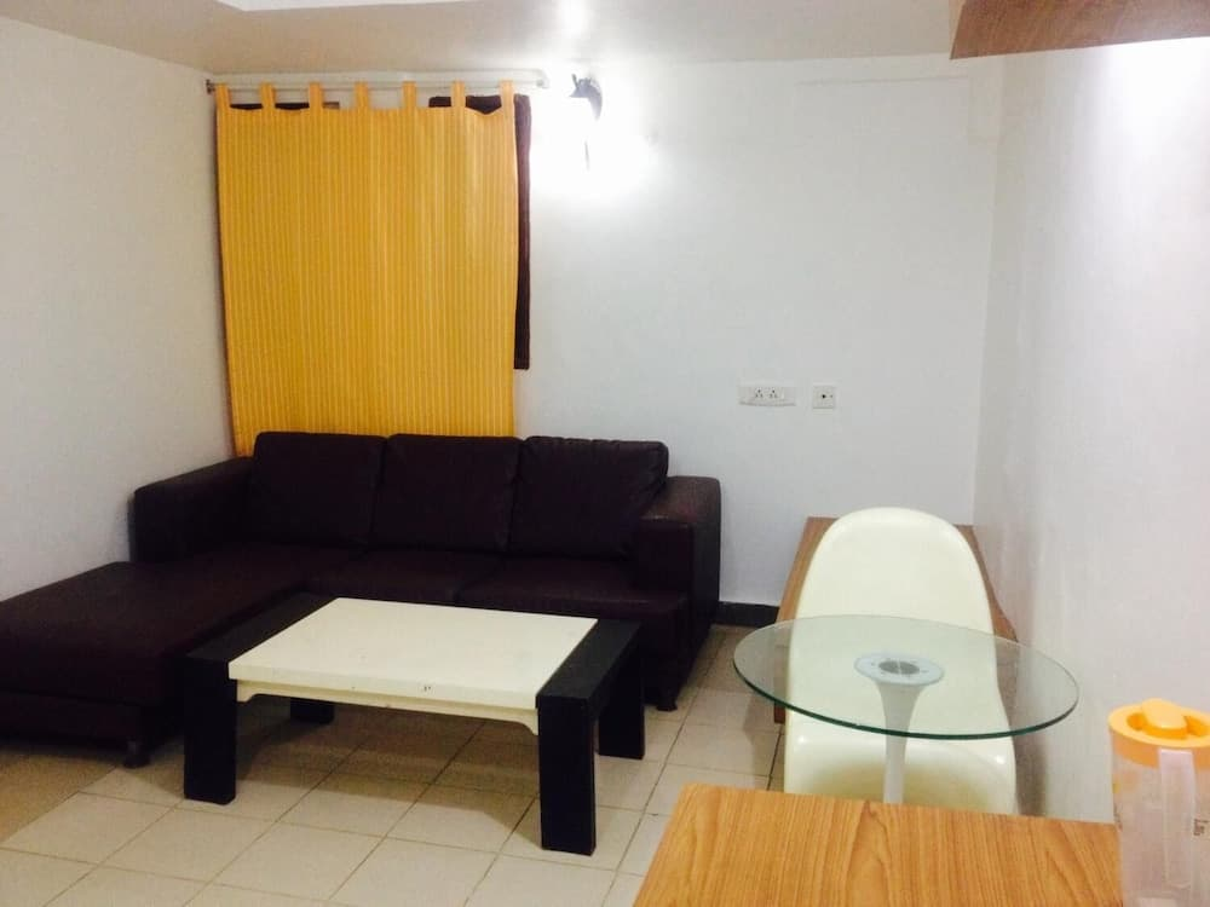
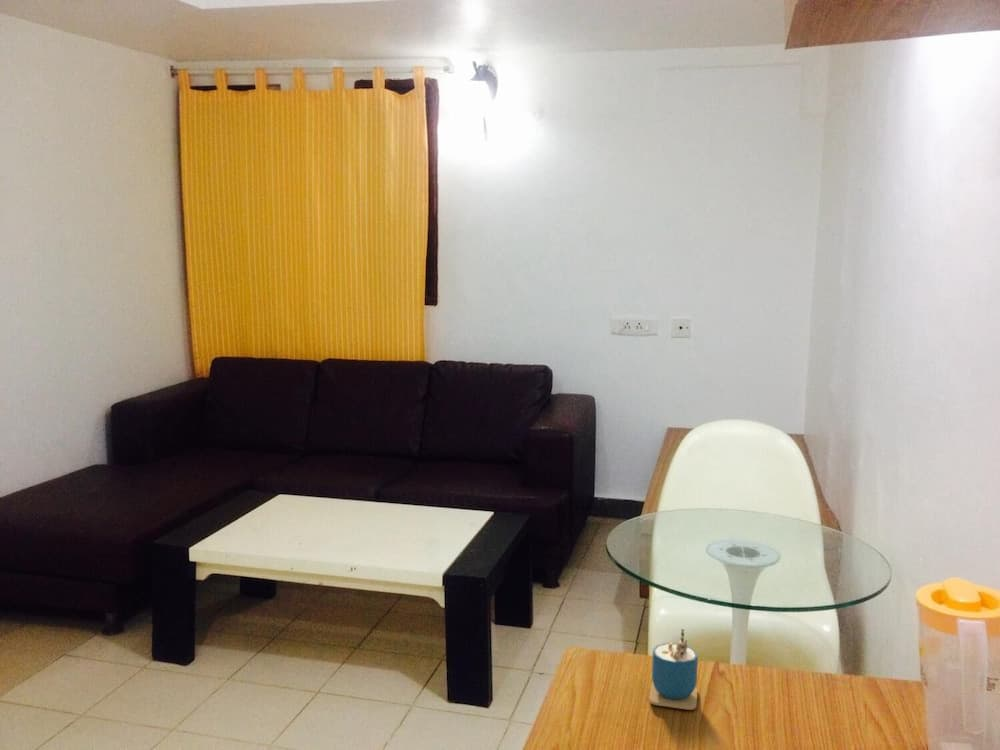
+ cup [648,628,699,711]
